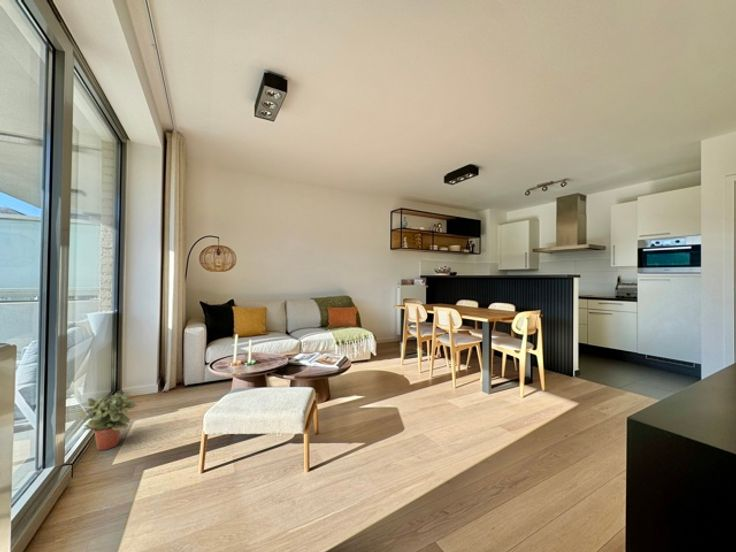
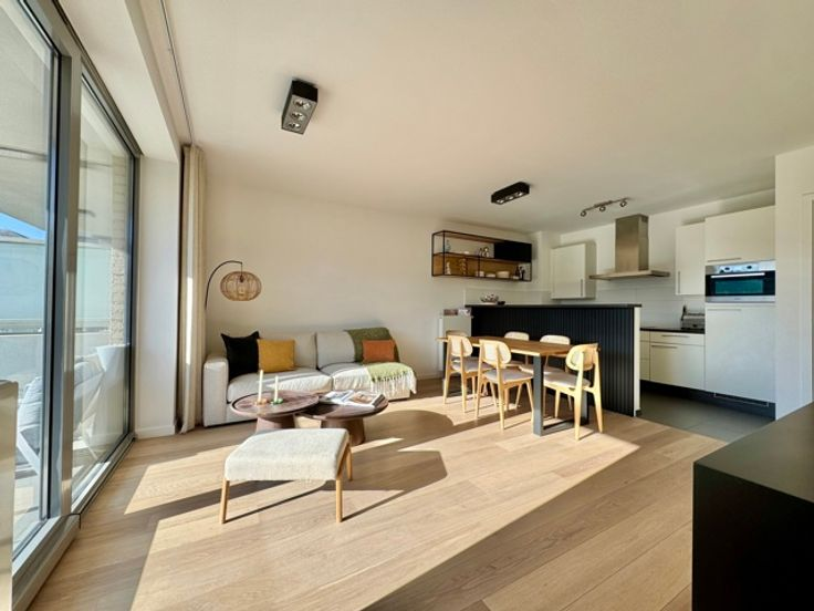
- potted plant [77,390,138,451]
